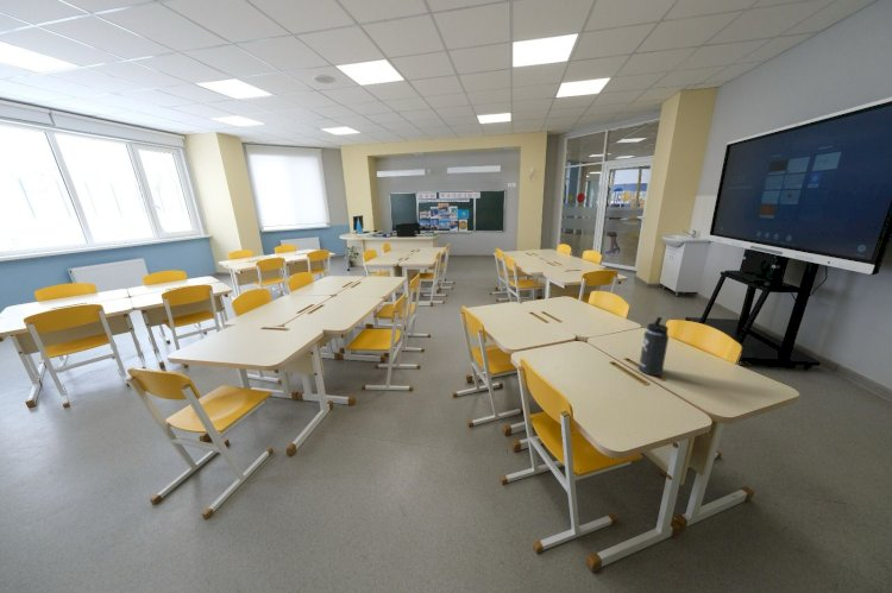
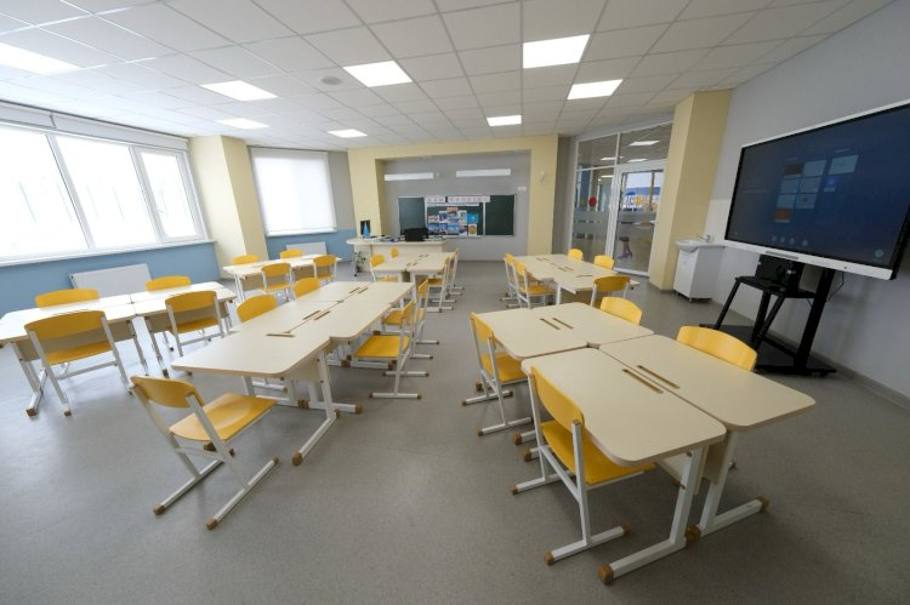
- thermos bottle [637,316,670,377]
